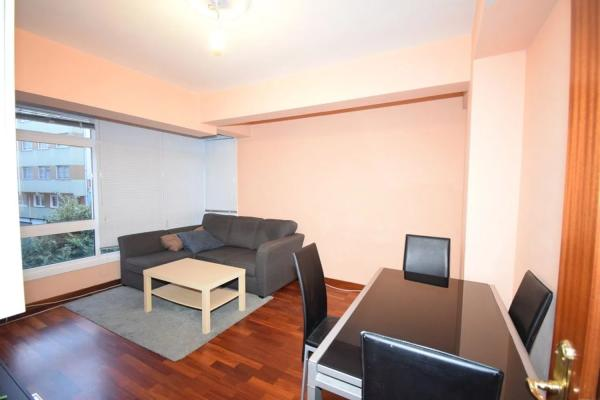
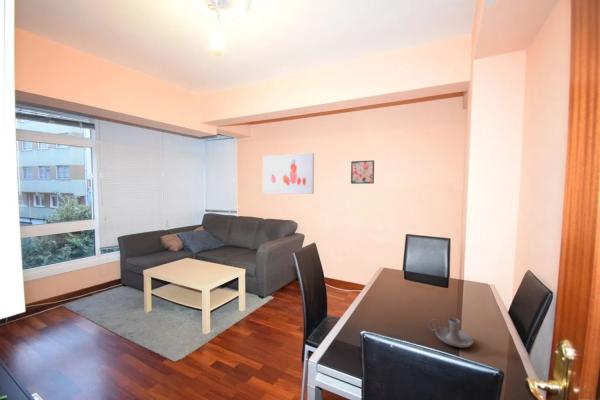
+ wall art [350,159,375,185]
+ wall art [262,152,315,195]
+ candle holder [428,317,474,348]
